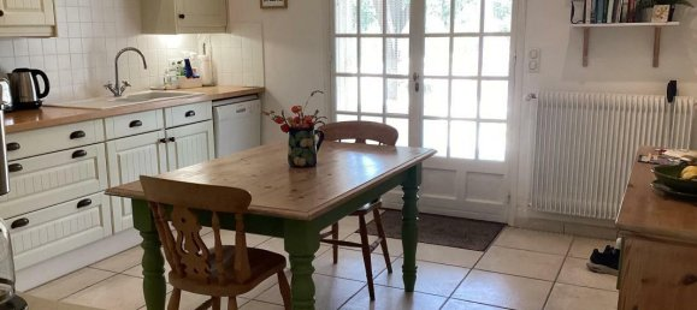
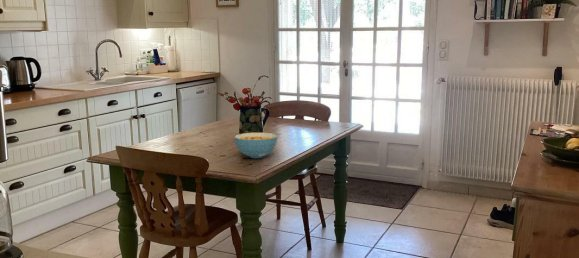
+ cereal bowl [233,132,278,159]
